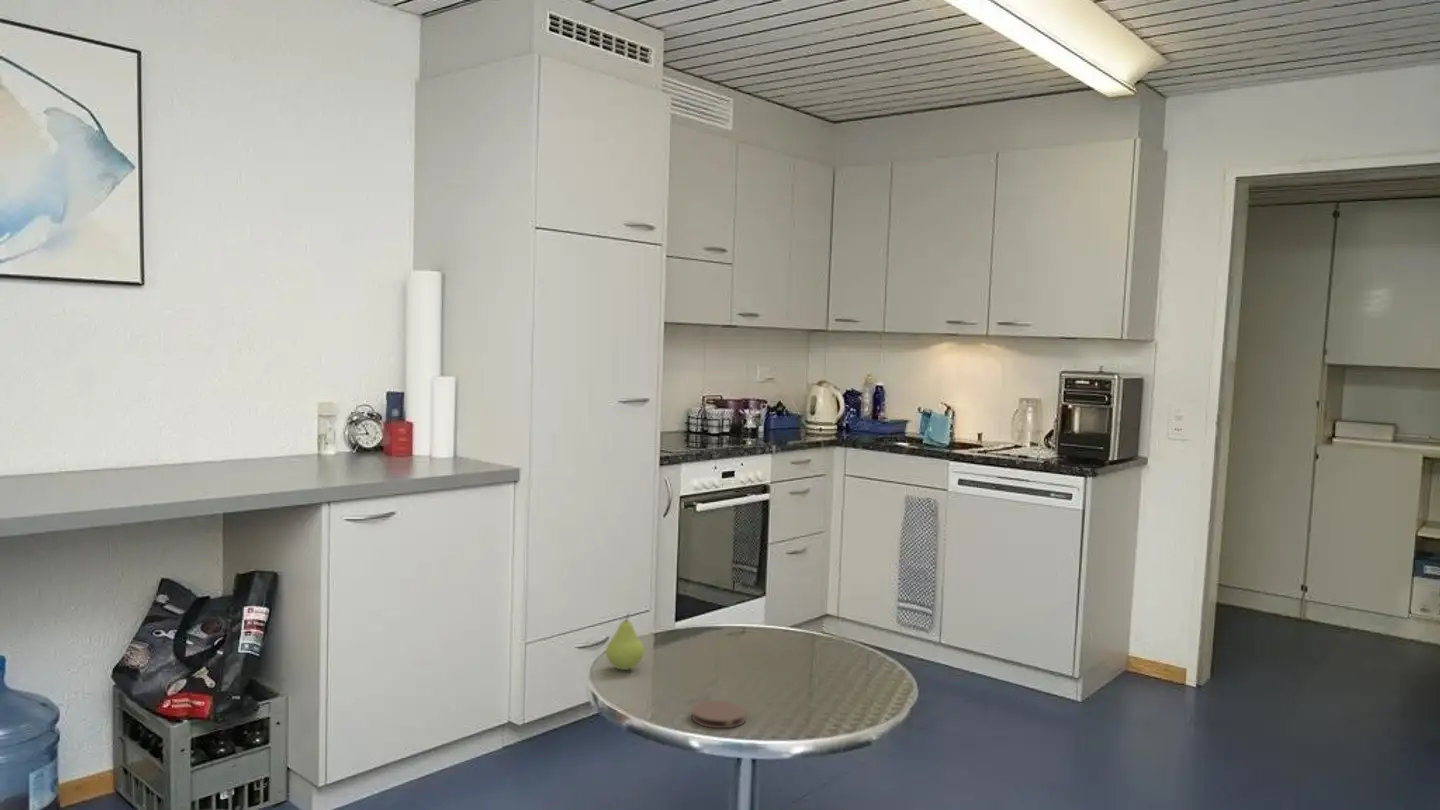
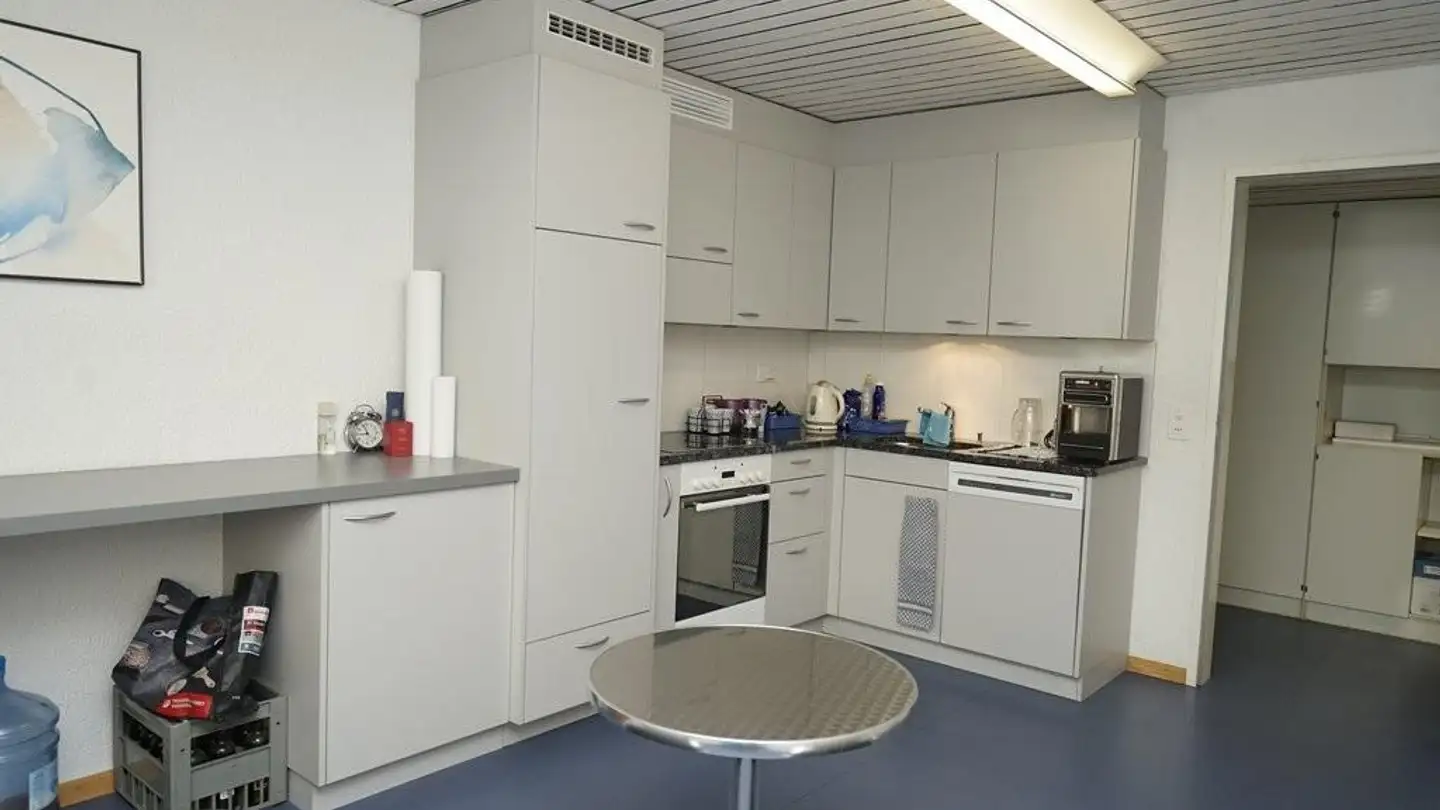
- fruit [605,612,645,671]
- coaster [690,700,747,729]
